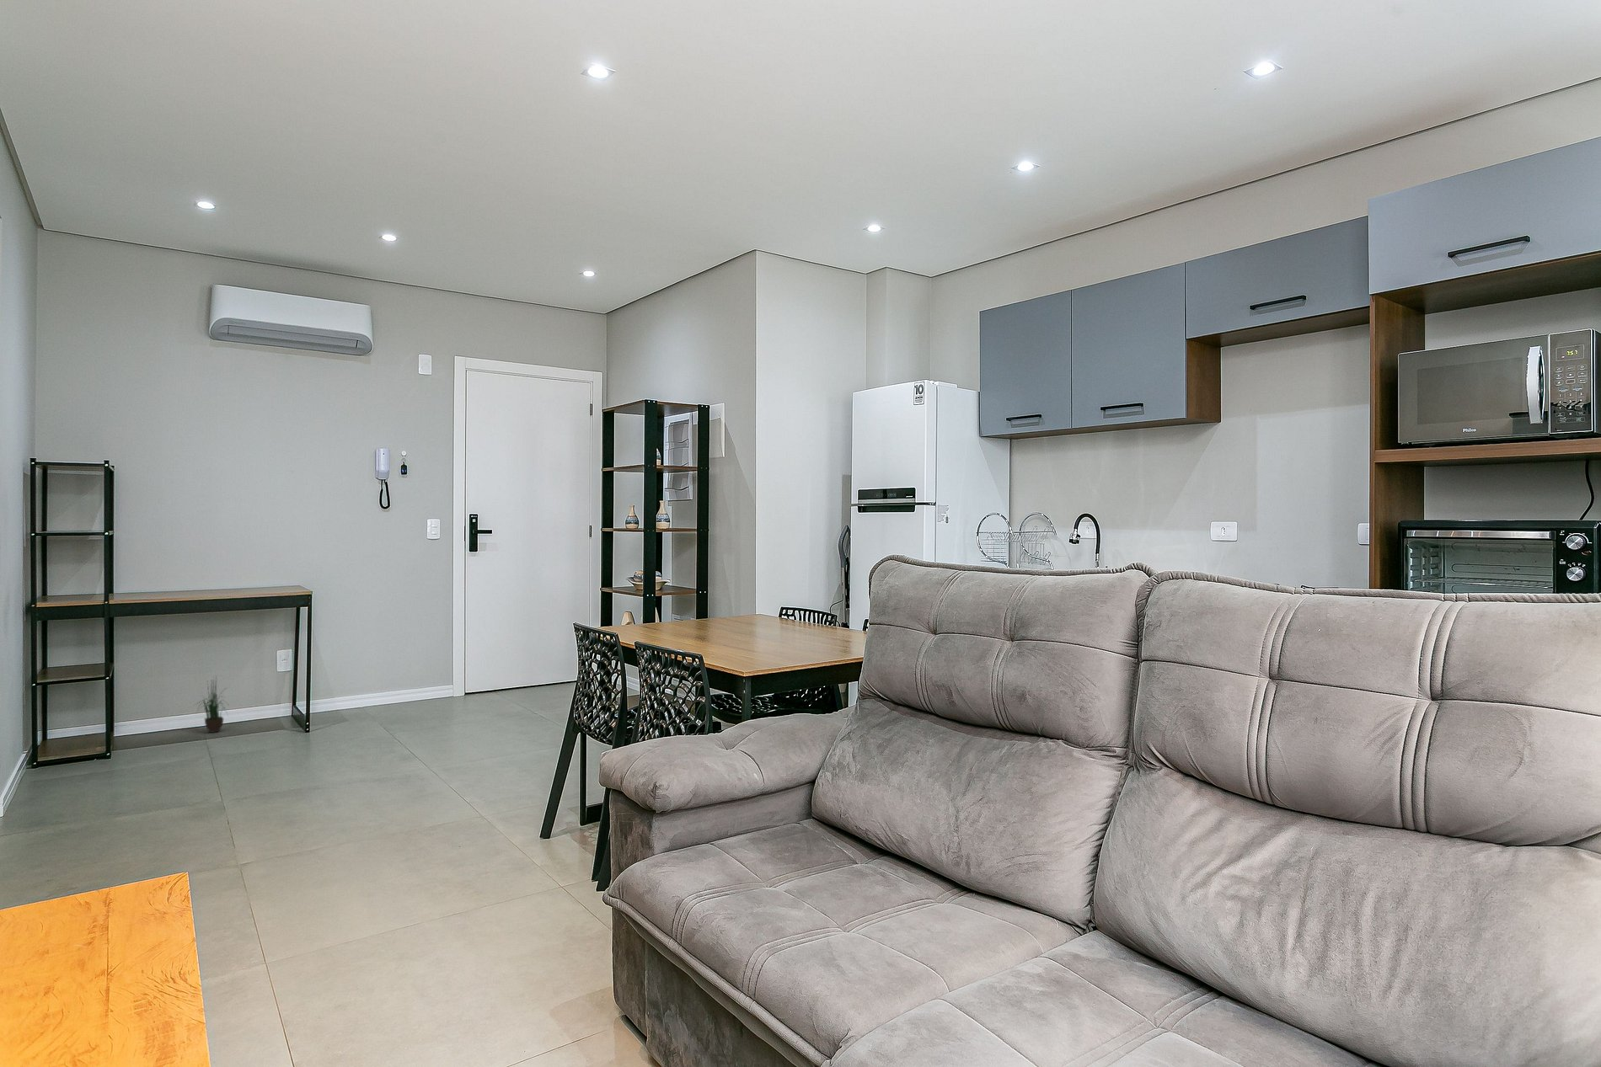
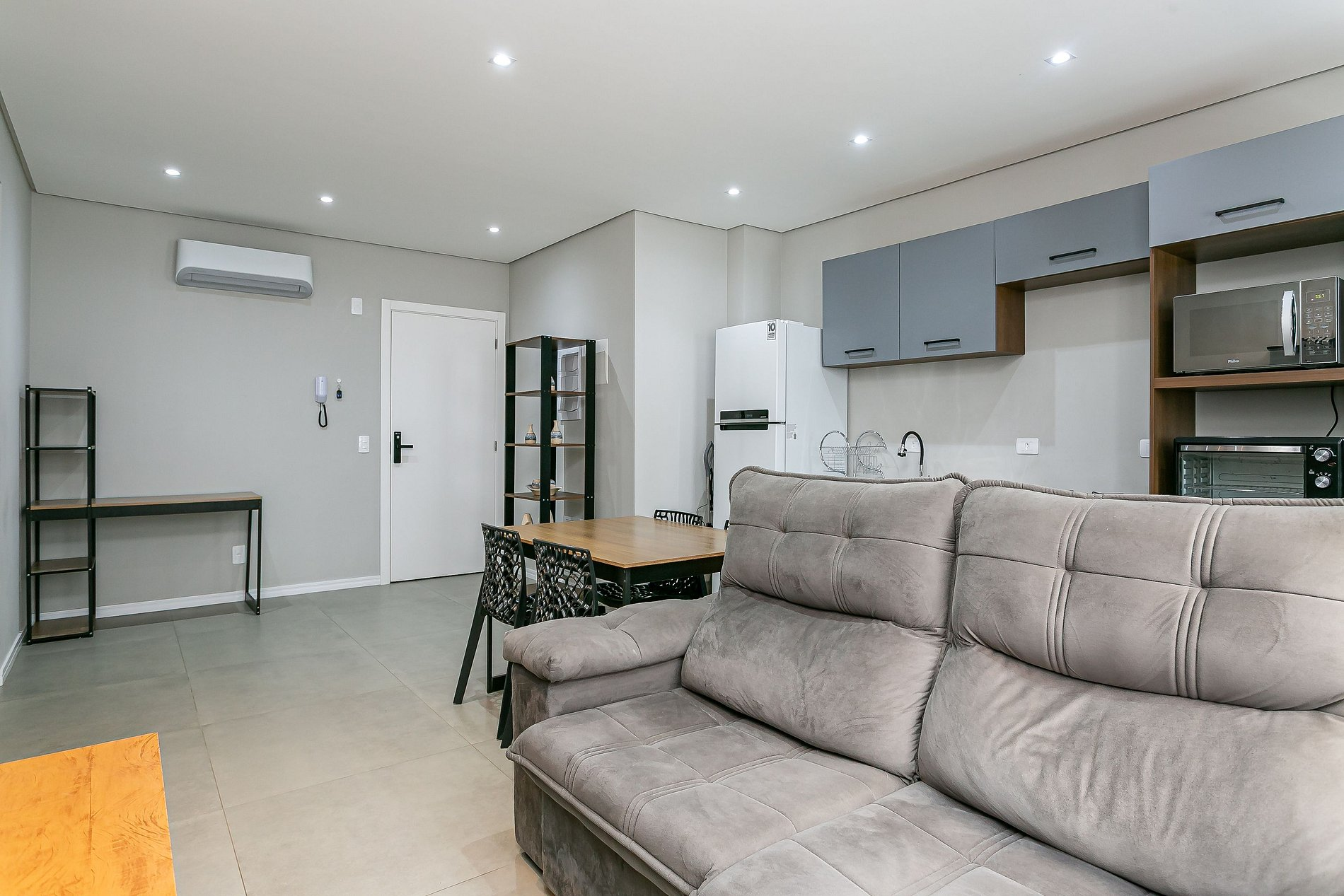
- potted plant [193,676,229,734]
